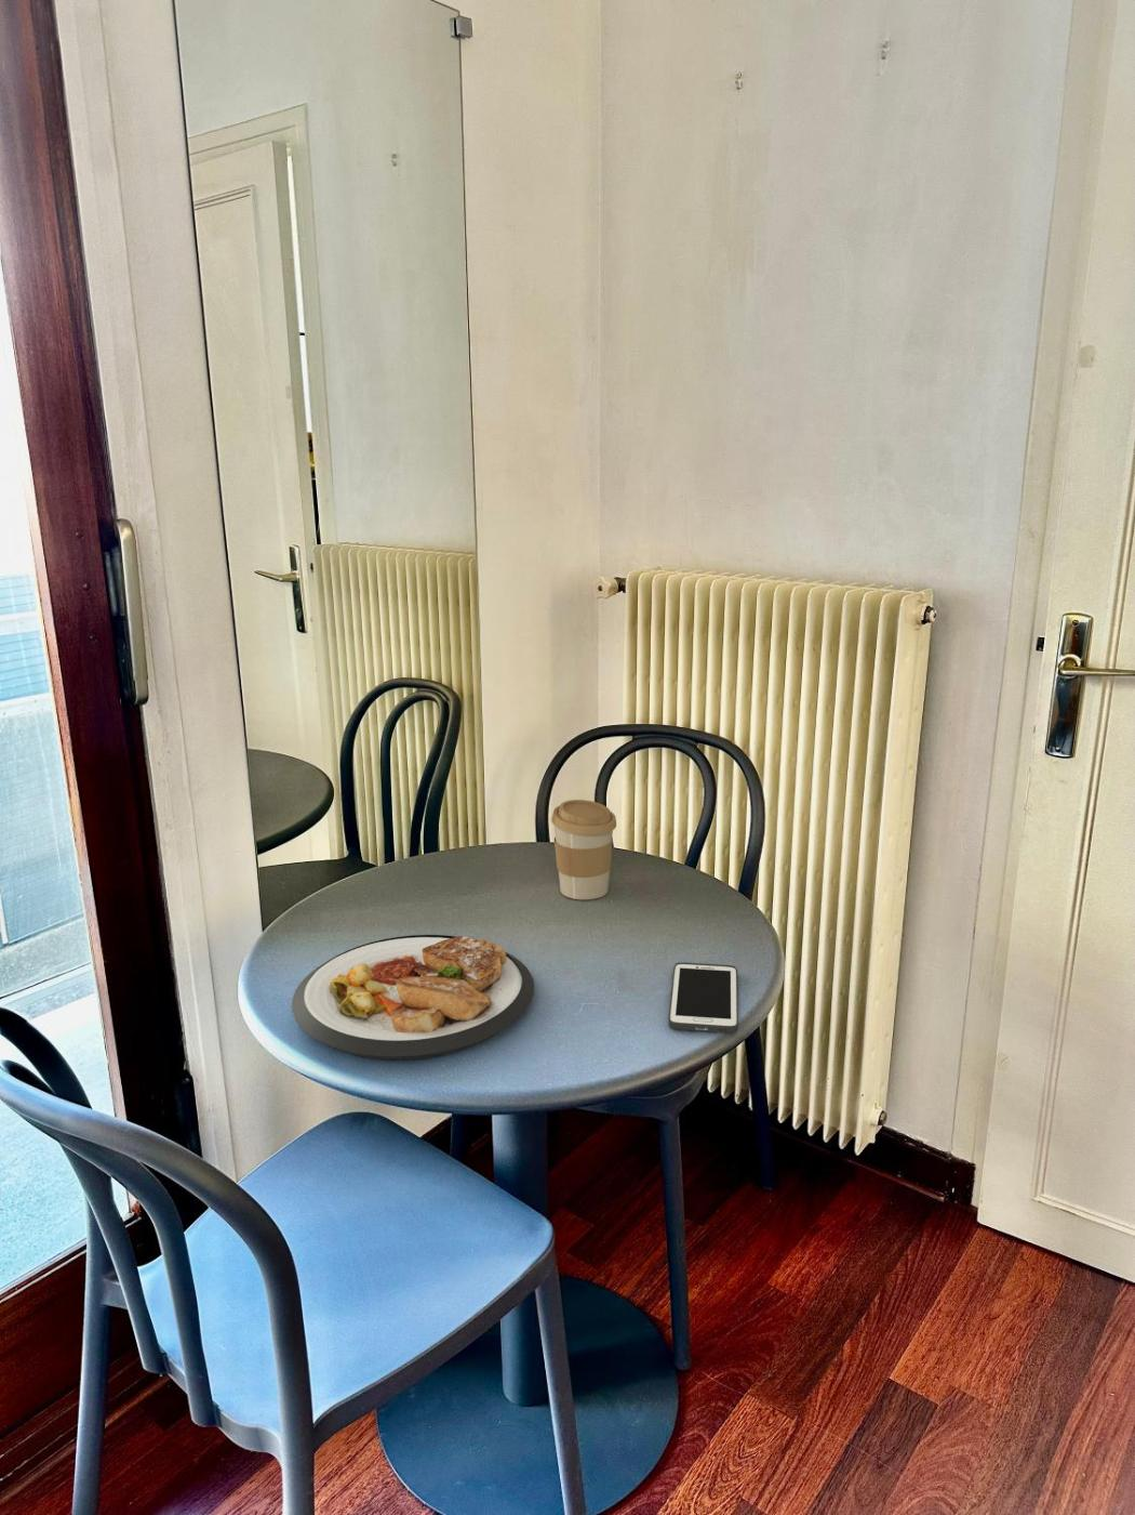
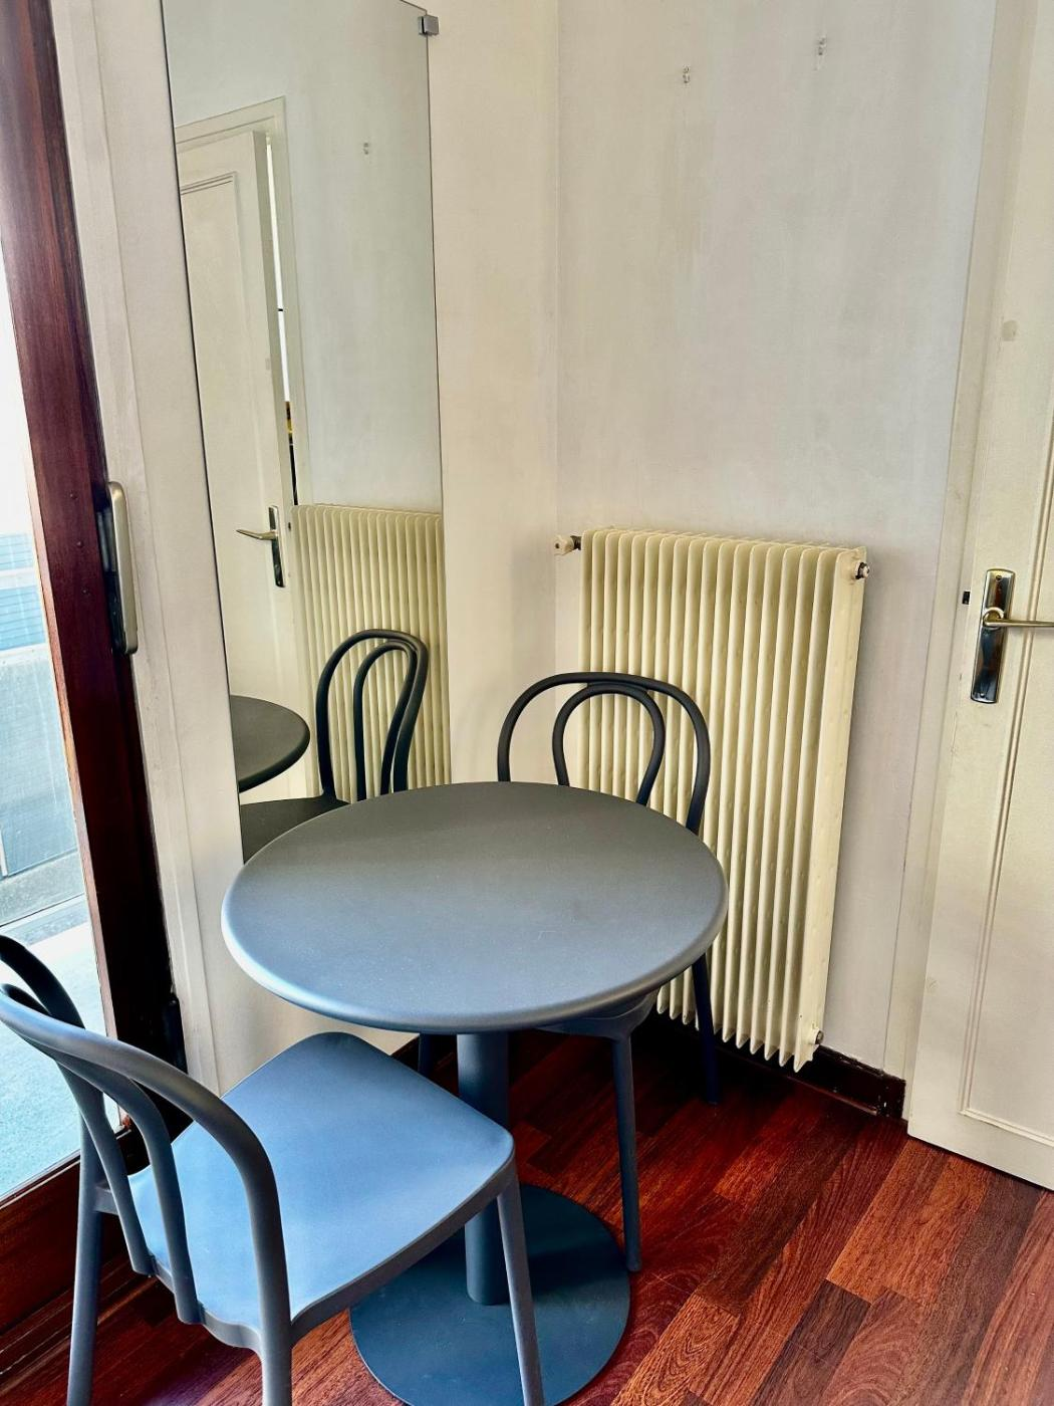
- coffee cup [550,798,618,901]
- plate [291,934,535,1060]
- cell phone [666,961,739,1034]
